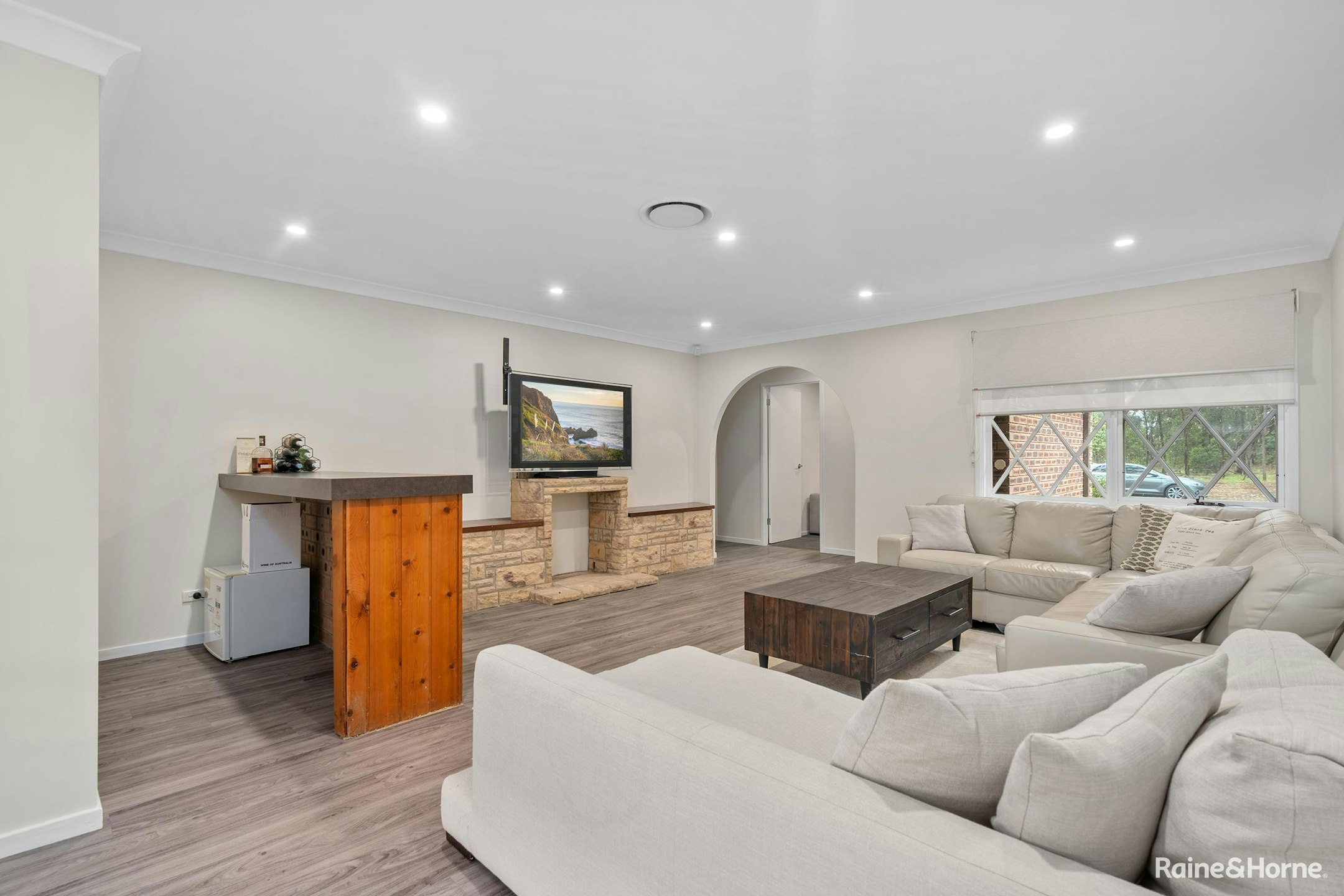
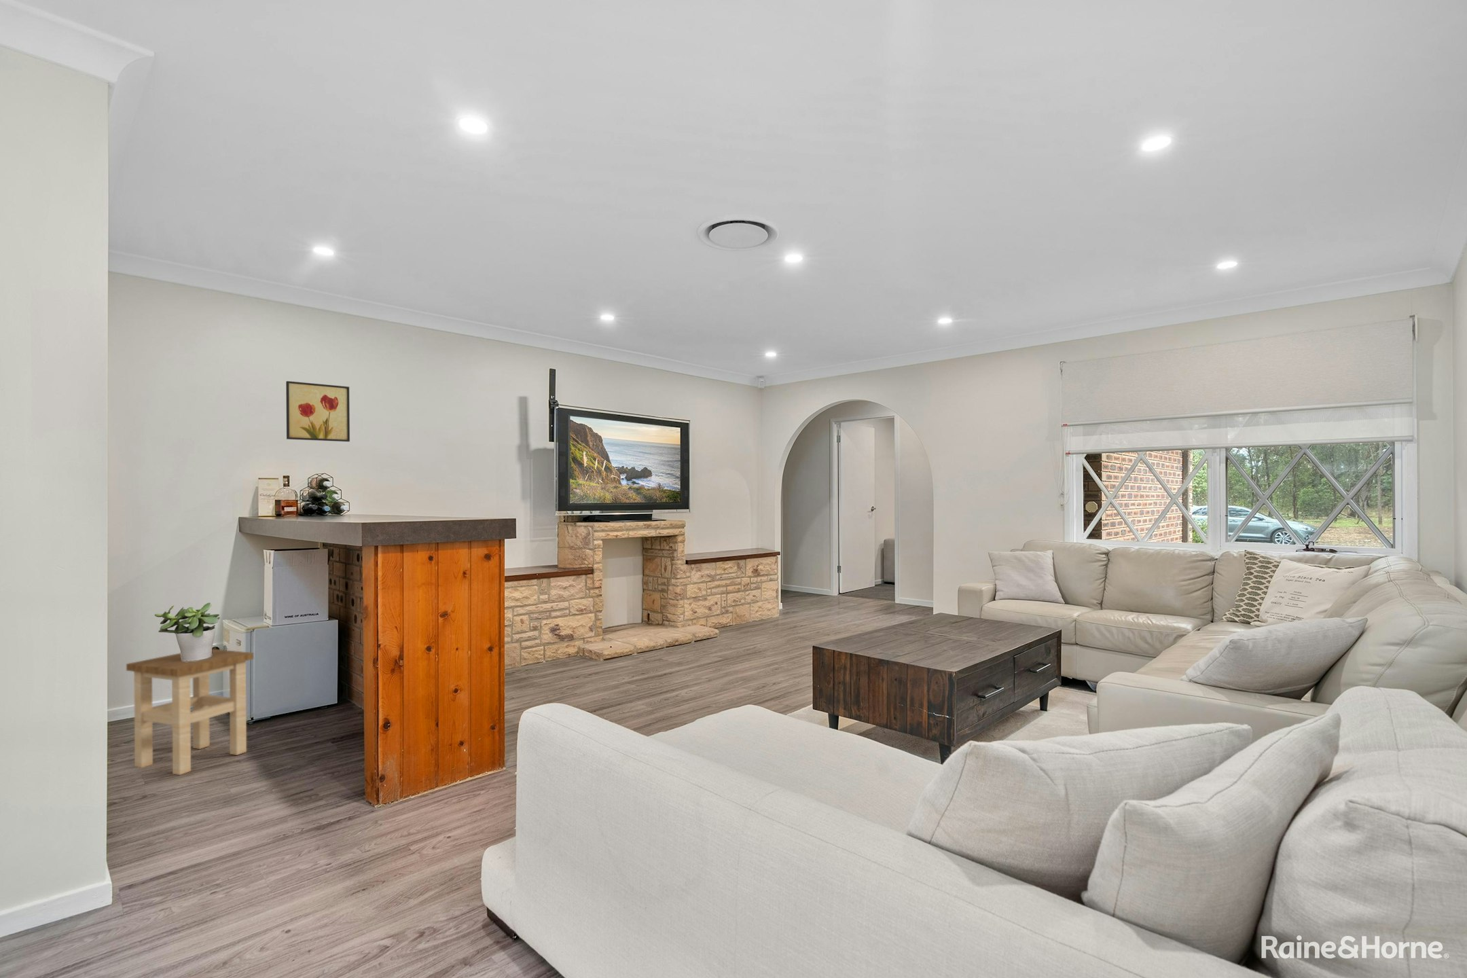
+ wall art [285,380,350,442]
+ potted plant [154,601,220,661]
+ stool [126,648,254,776]
